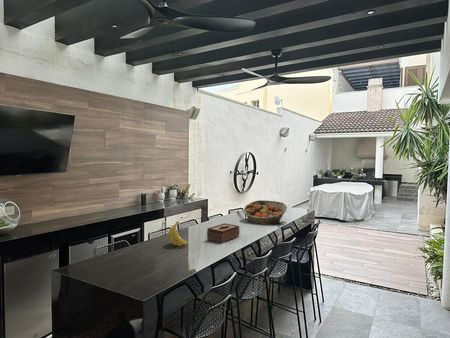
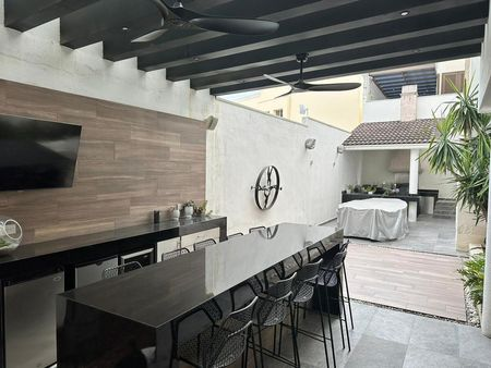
- banana [167,221,189,247]
- tissue box [206,222,241,244]
- fruit basket [242,199,288,226]
